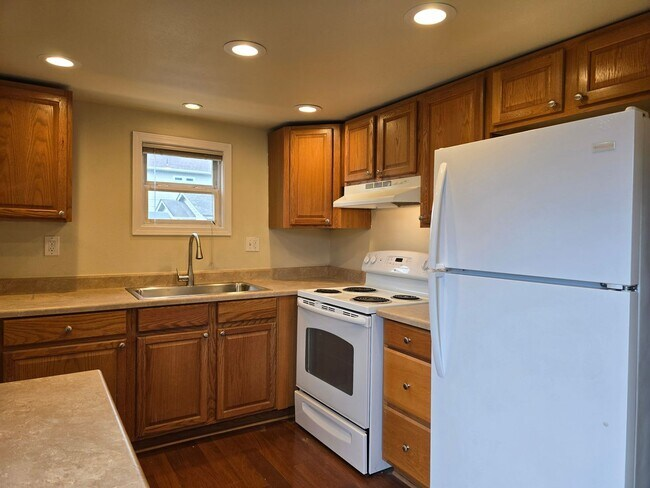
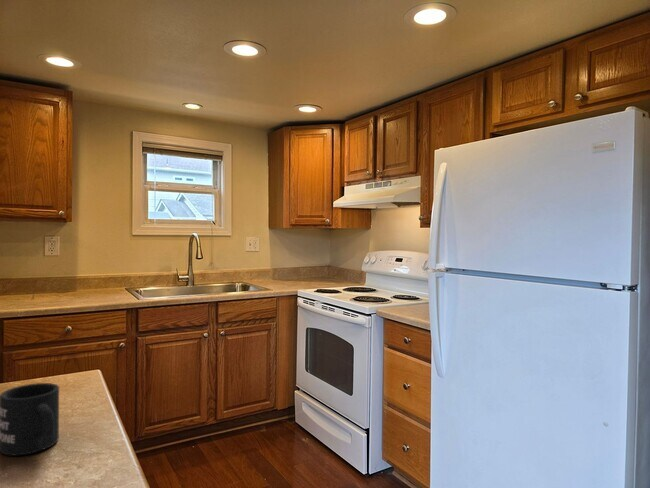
+ mug [0,382,60,457]
